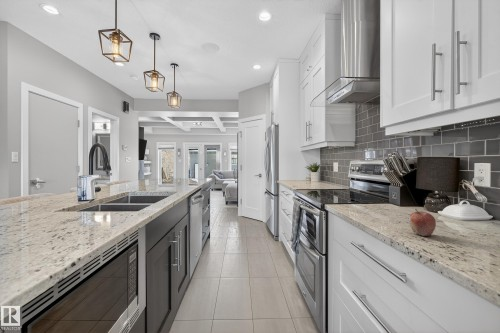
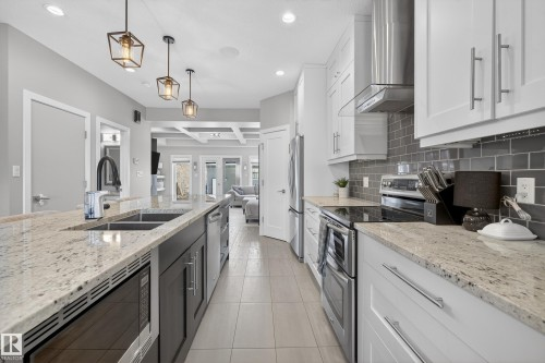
- fruit [408,208,437,237]
